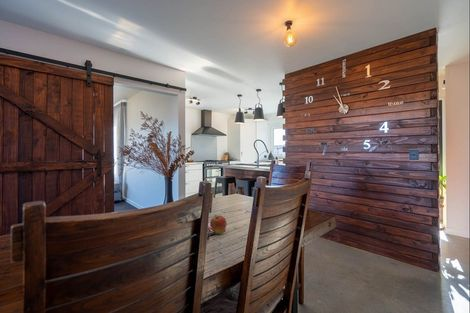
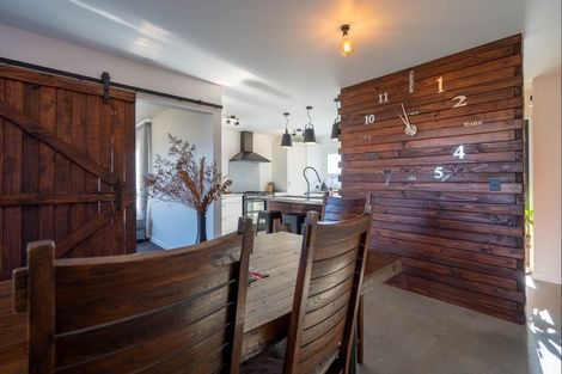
- apple [209,215,227,235]
